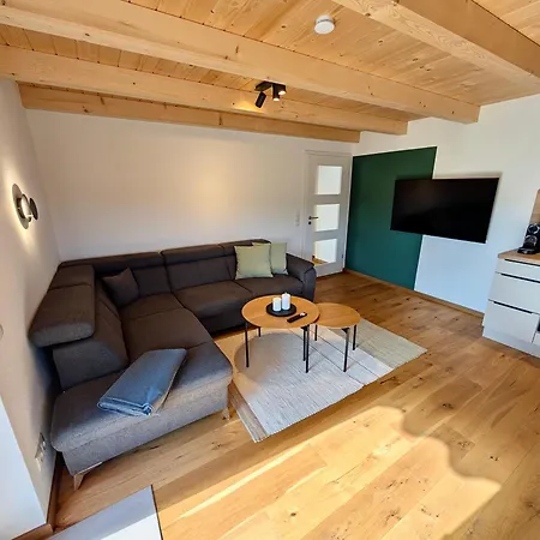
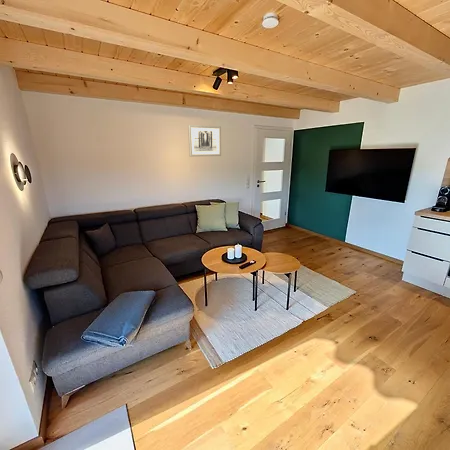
+ wall art [187,124,222,157]
